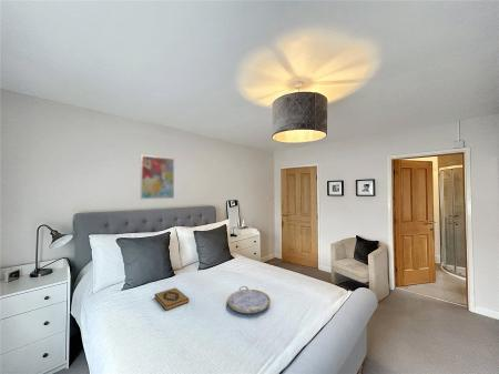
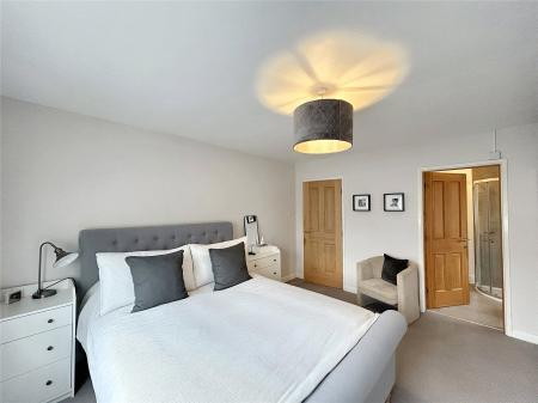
- wall art [140,154,175,200]
- serving tray [226,285,272,315]
- hardback book [153,287,190,312]
